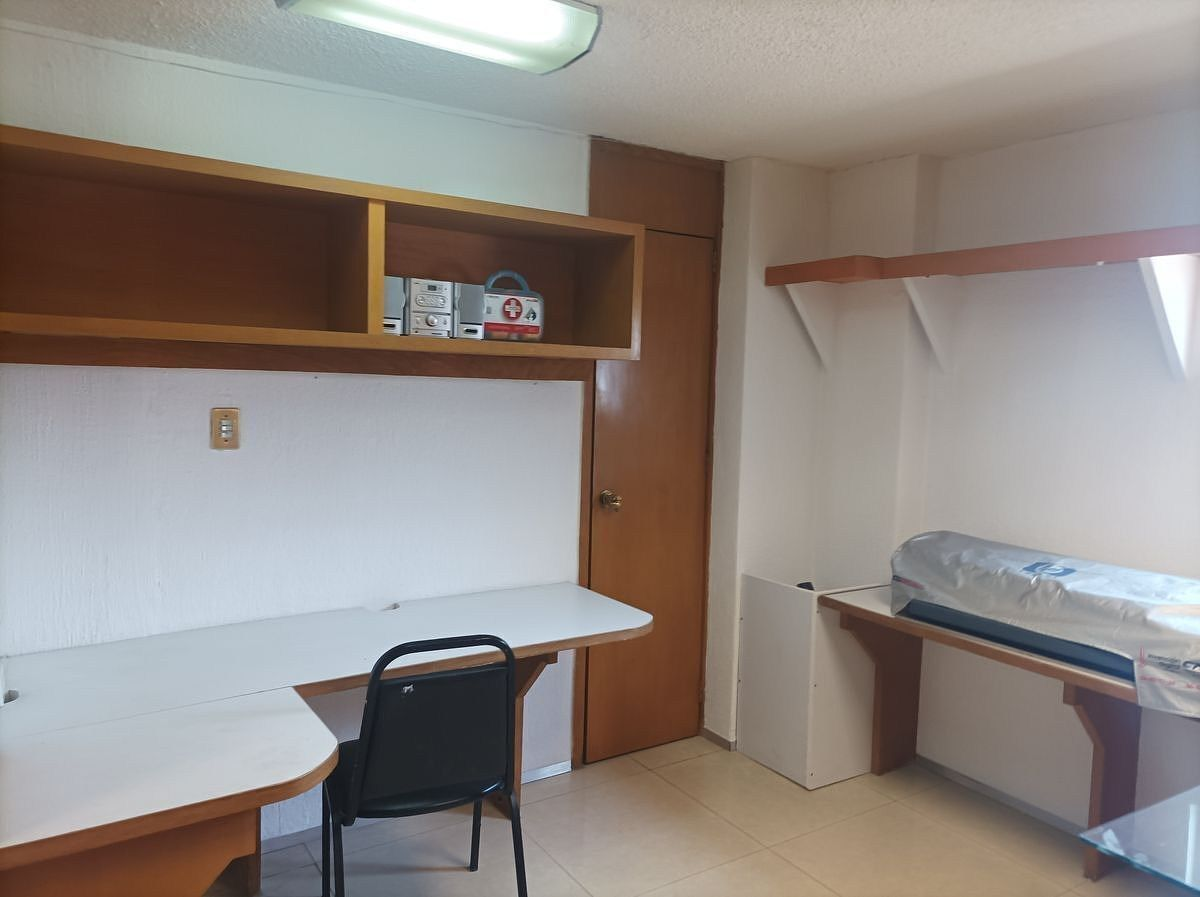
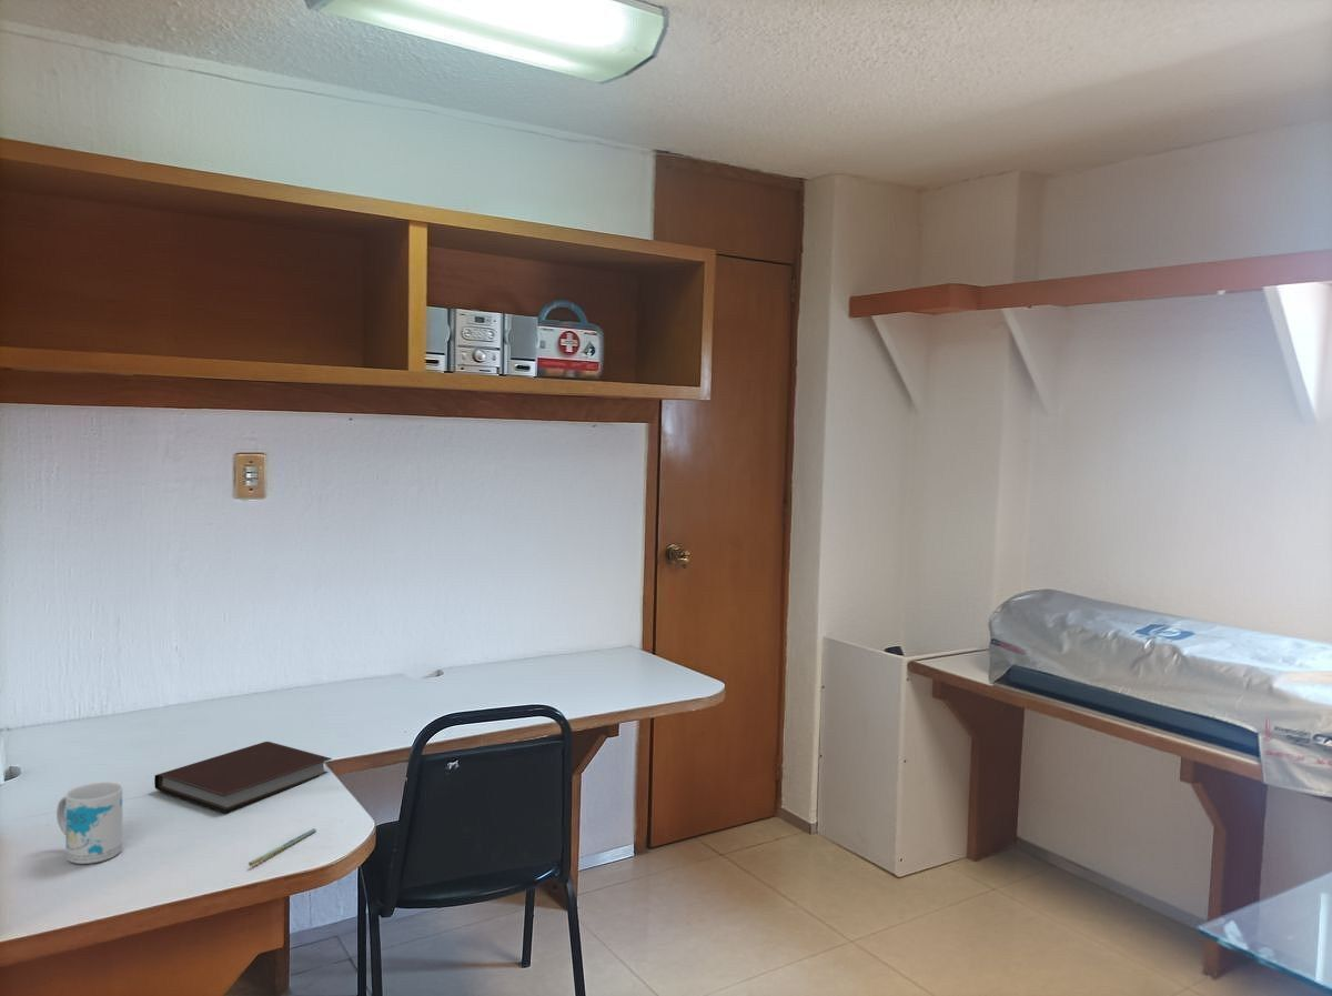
+ notebook [153,741,333,813]
+ mug [56,781,123,865]
+ pen [248,827,317,867]
